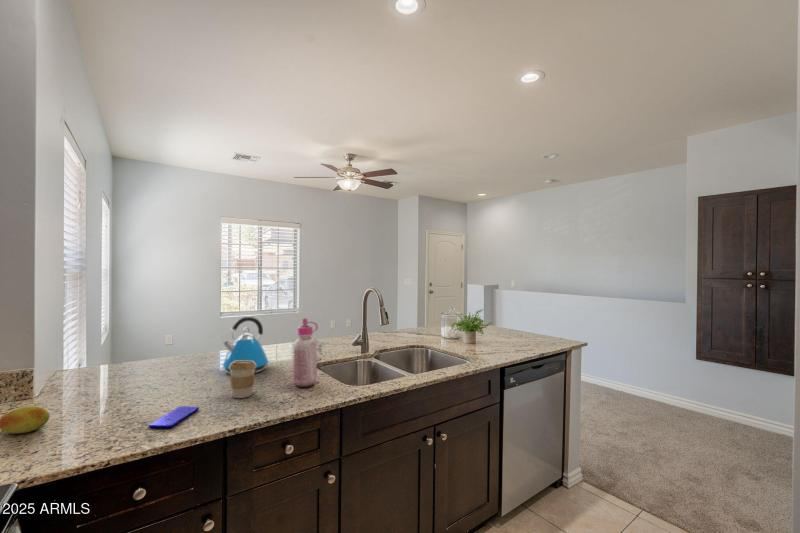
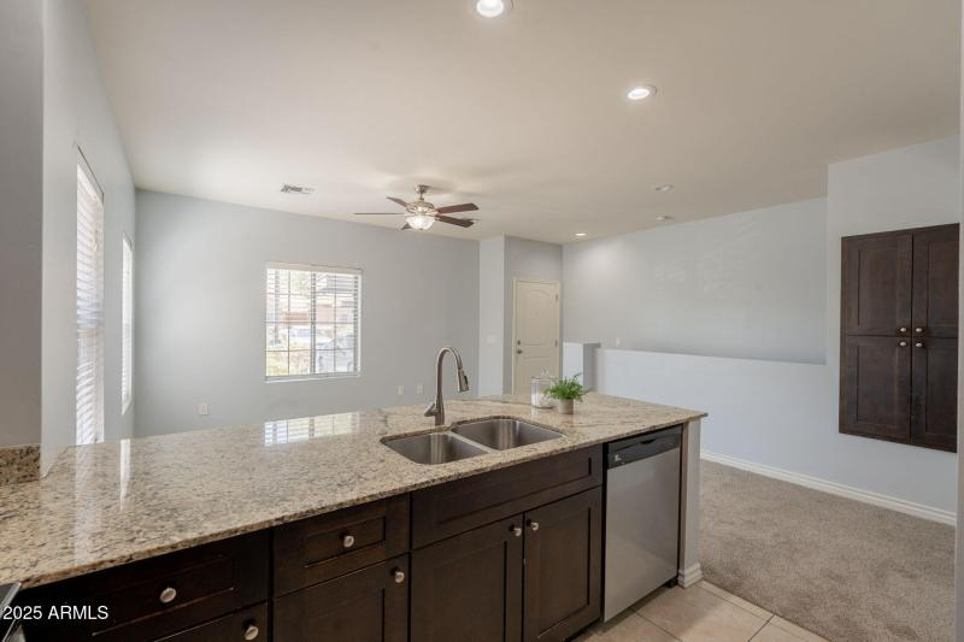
- fruit [0,405,51,435]
- glue bottle [293,317,319,388]
- coffee cup [229,361,256,399]
- smartphone [148,405,200,429]
- kettle [222,316,271,375]
